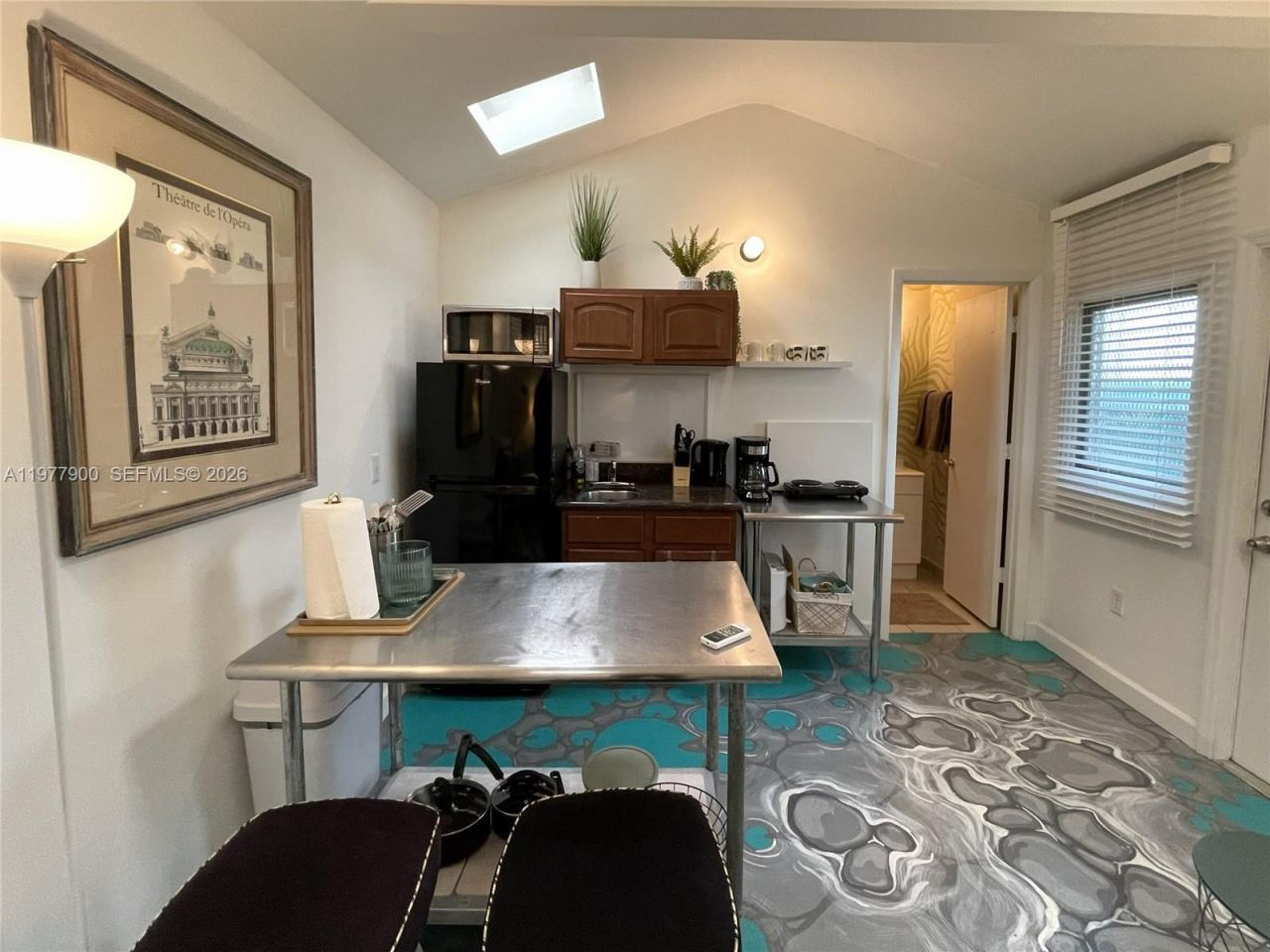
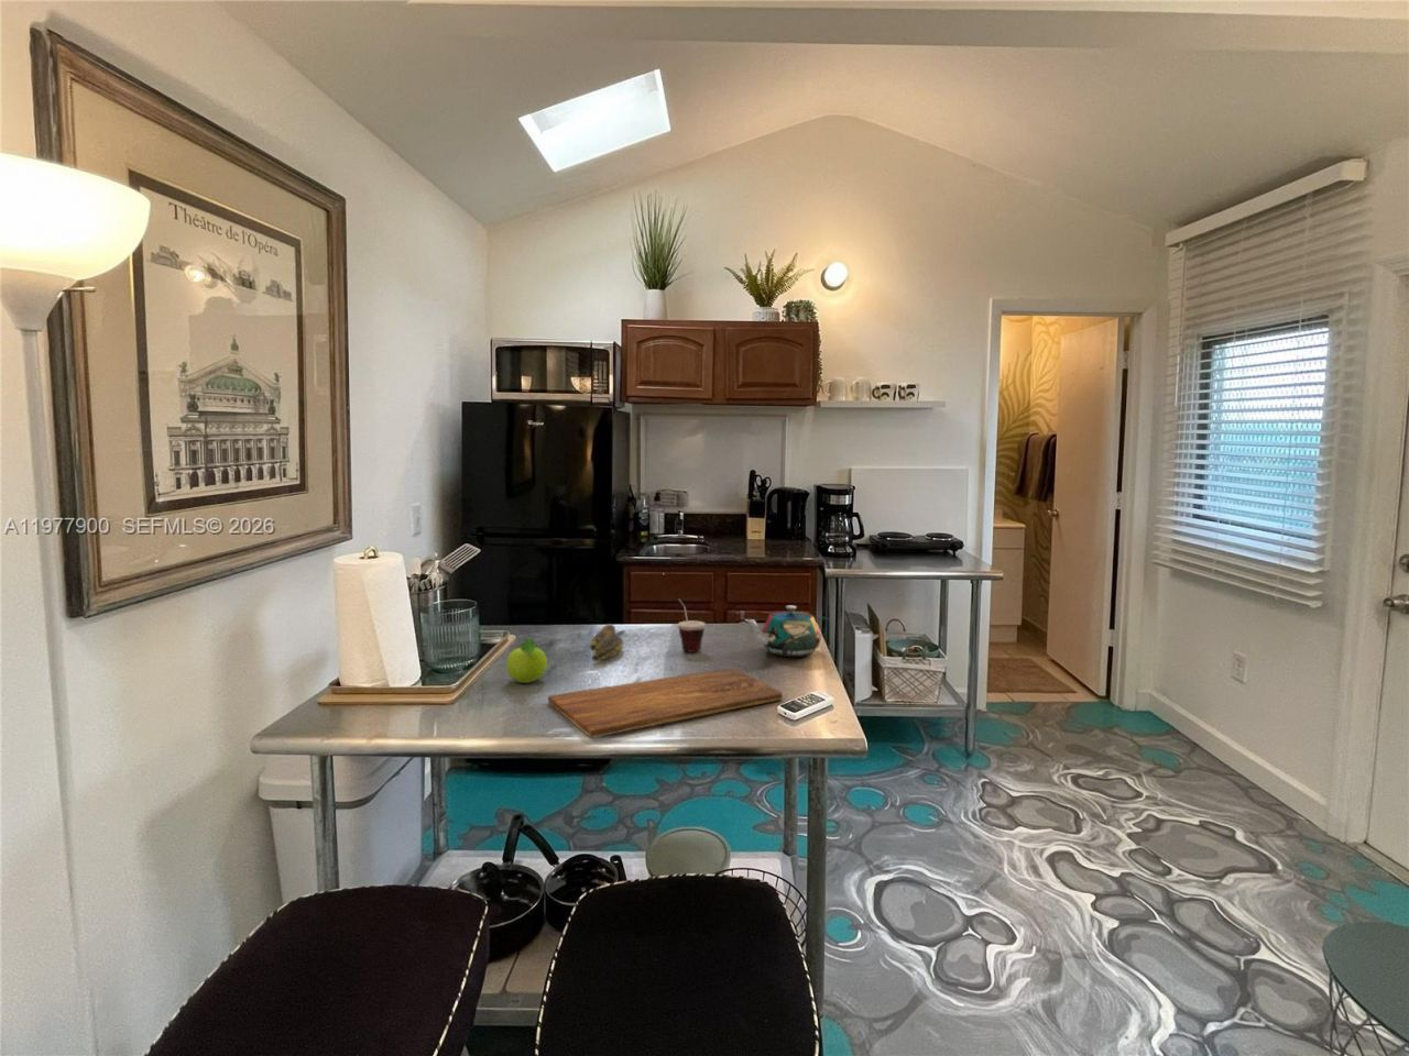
+ fruit [505,638,548,684]
+ cup [677,597,707,652]
+ teapot [744,605,831,658]
+ cutting board [547,668,783,739]
+ banana [589,622,625,662]
